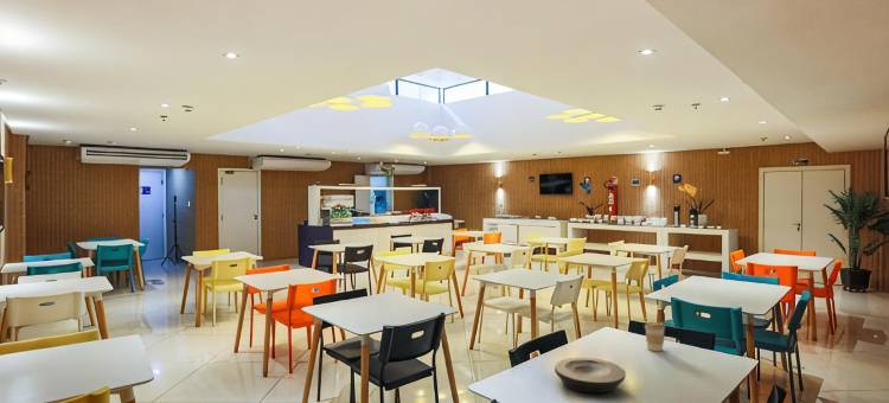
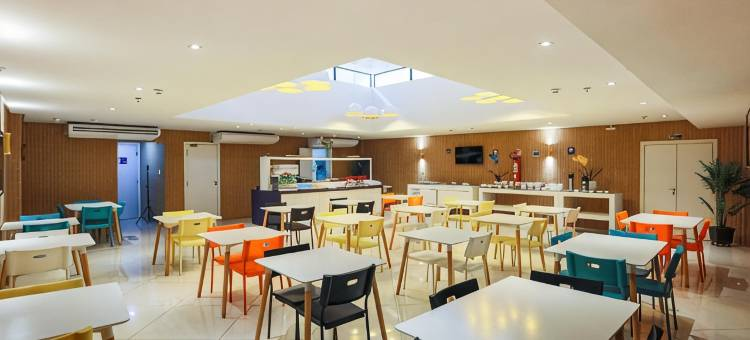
- coffee cup [644,321,666,352]
- plate [554,357,627,394]
